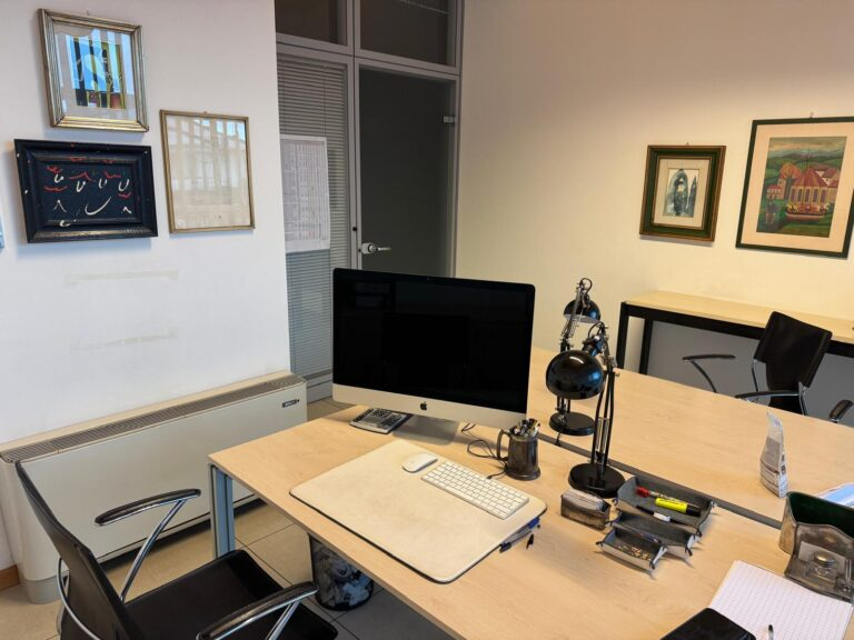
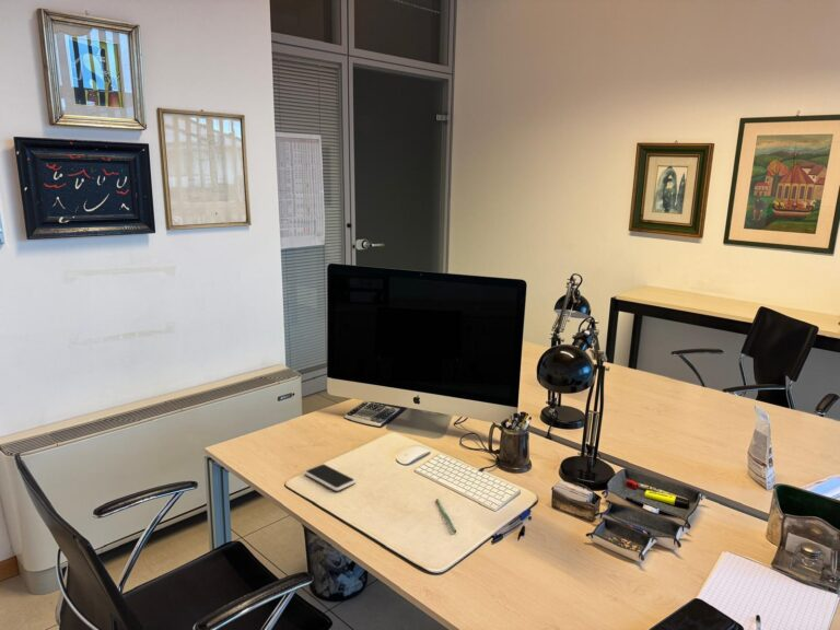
+ pen [435,498,457,534]
+ smartphone [304,463,357,492]
